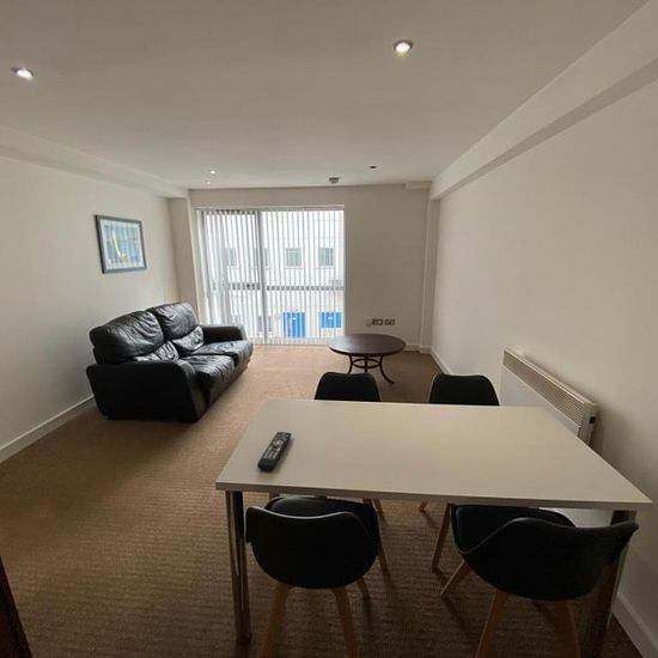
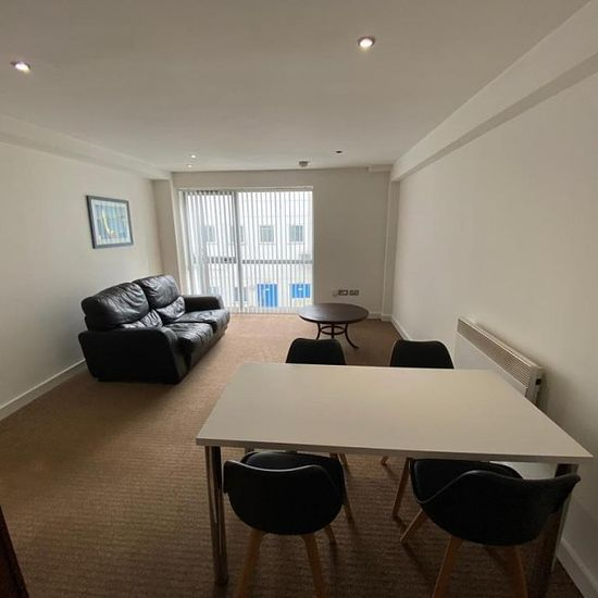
- remote control [256,431,292,471]
